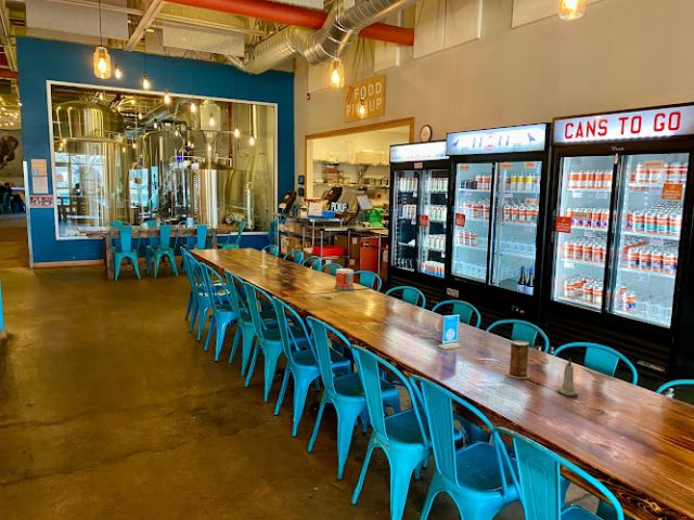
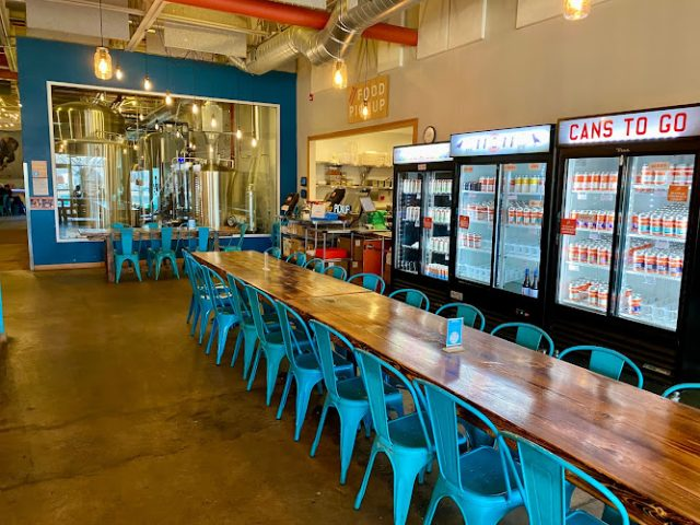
- candle [556,356,580,396]
- beer mug [334,268,356,290]
- canned coffee [504,339,531,380]
